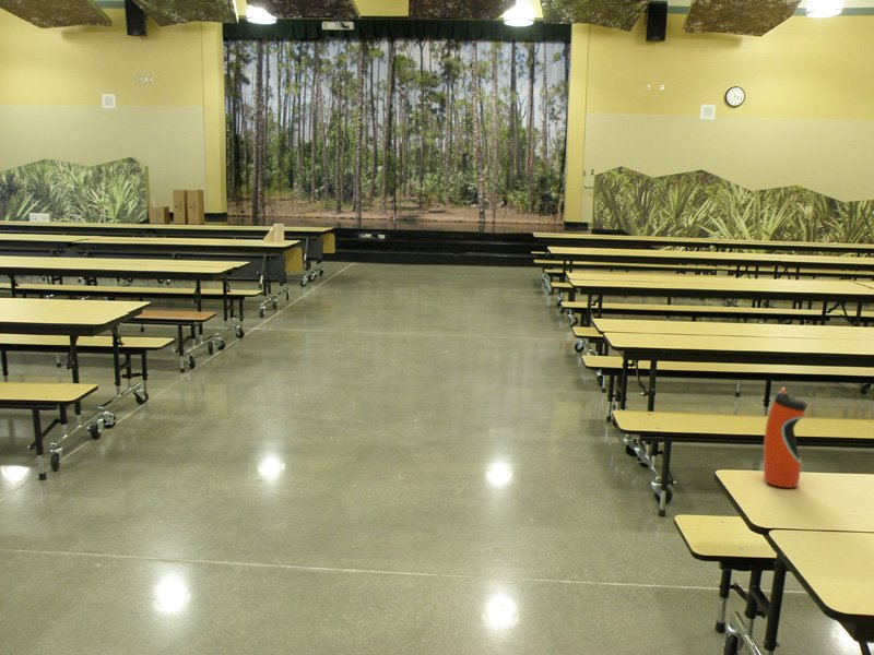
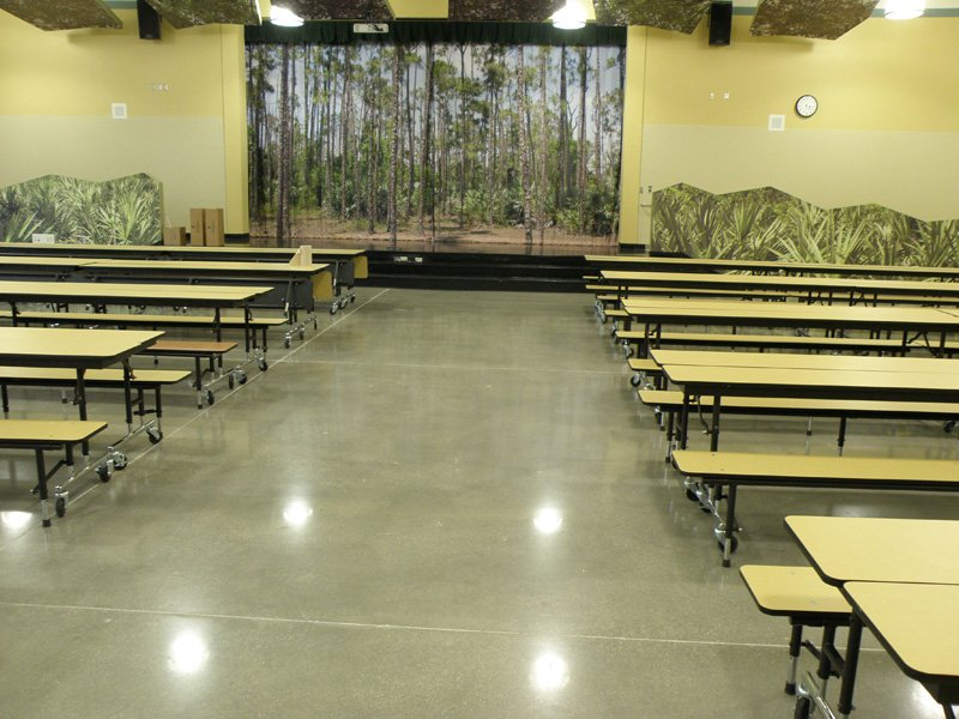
- water bottle [763,386,808,489]
